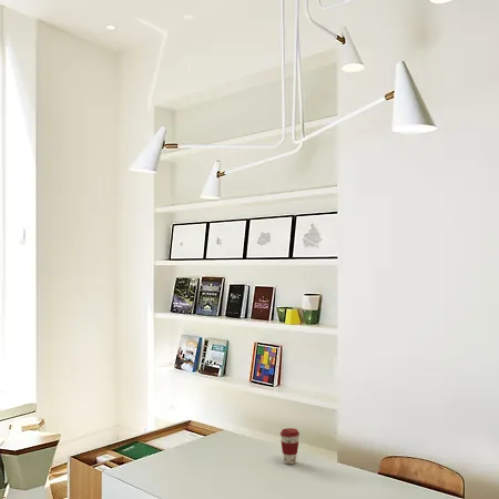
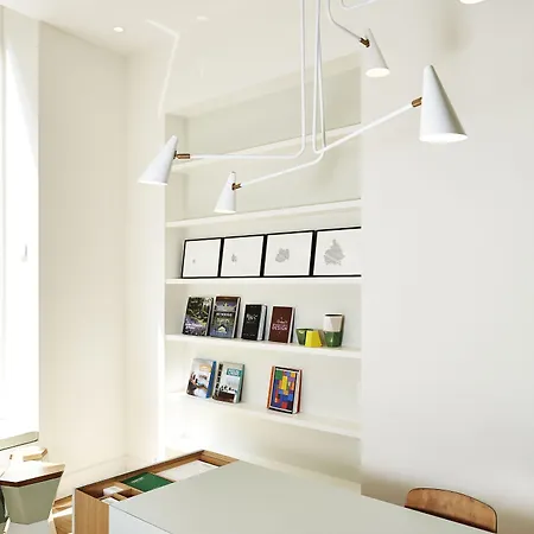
- coffee cup [279,427,301,465]
